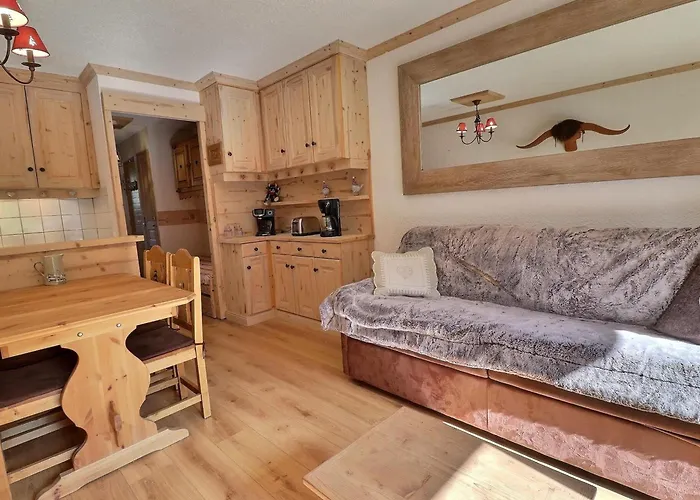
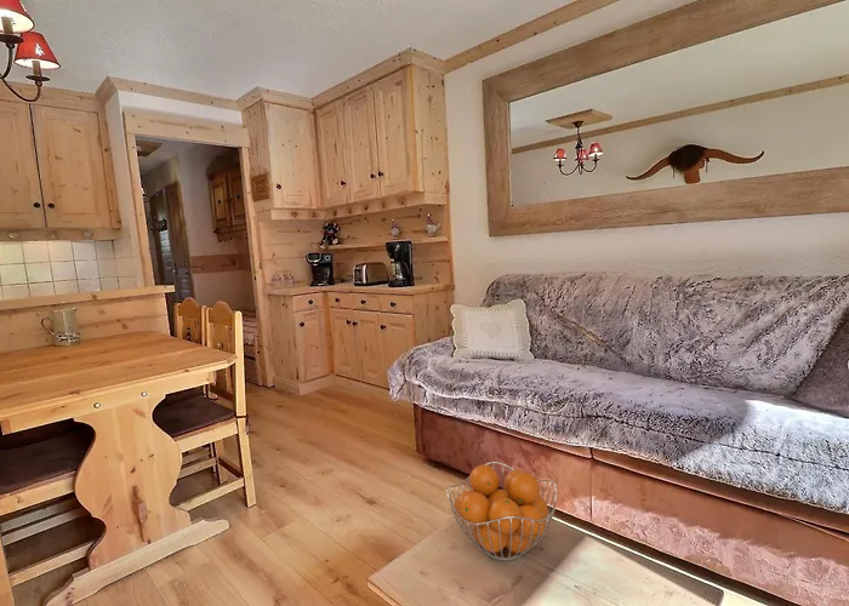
+ fruit basket [445,461,558,562]
